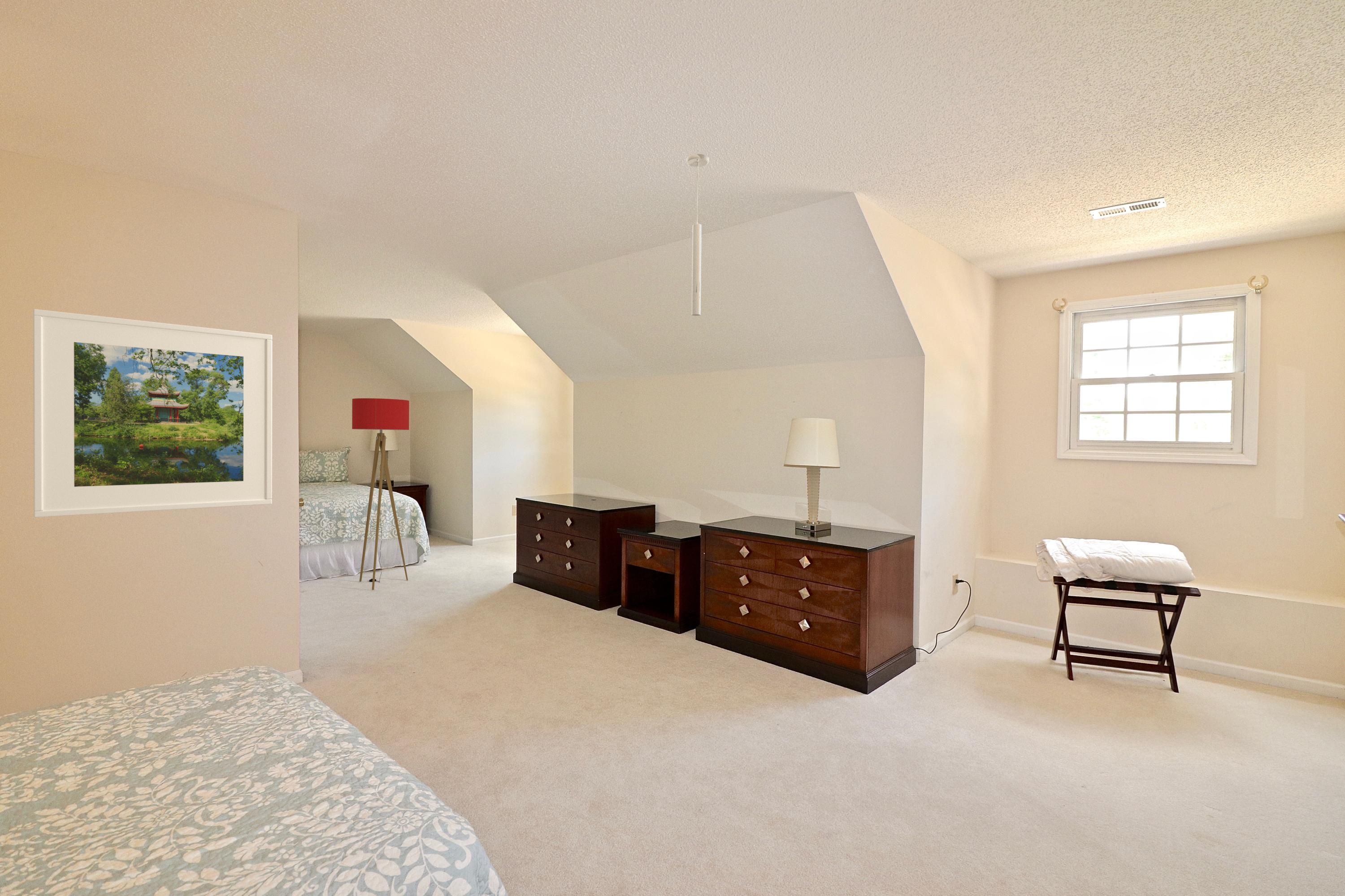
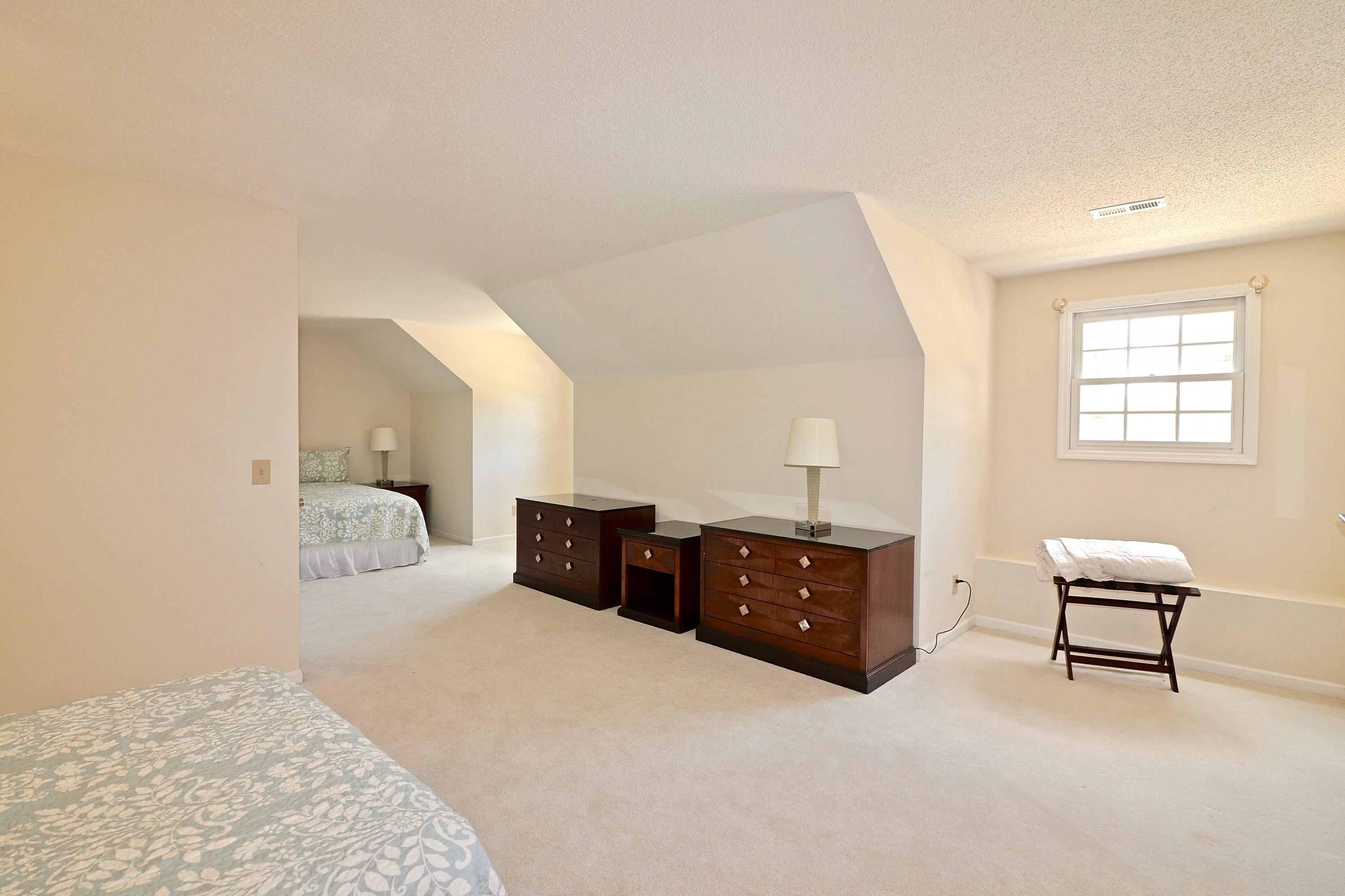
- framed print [33,308,273,518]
- ceiling light [686,154,709,316]
- floor lamp [351,398,410,590]
